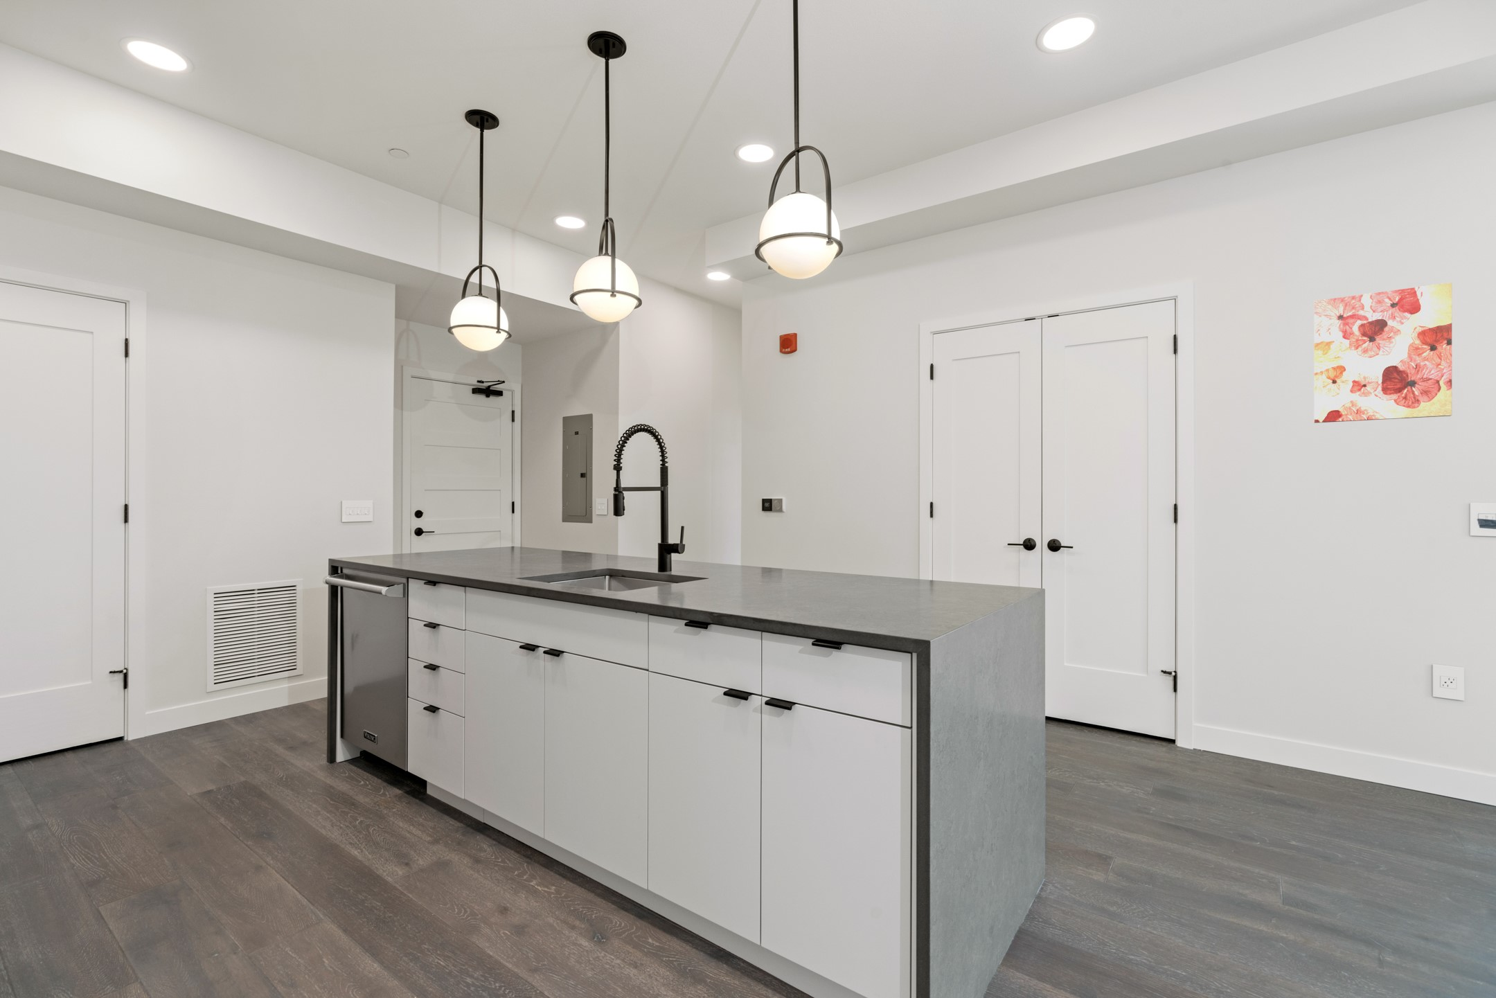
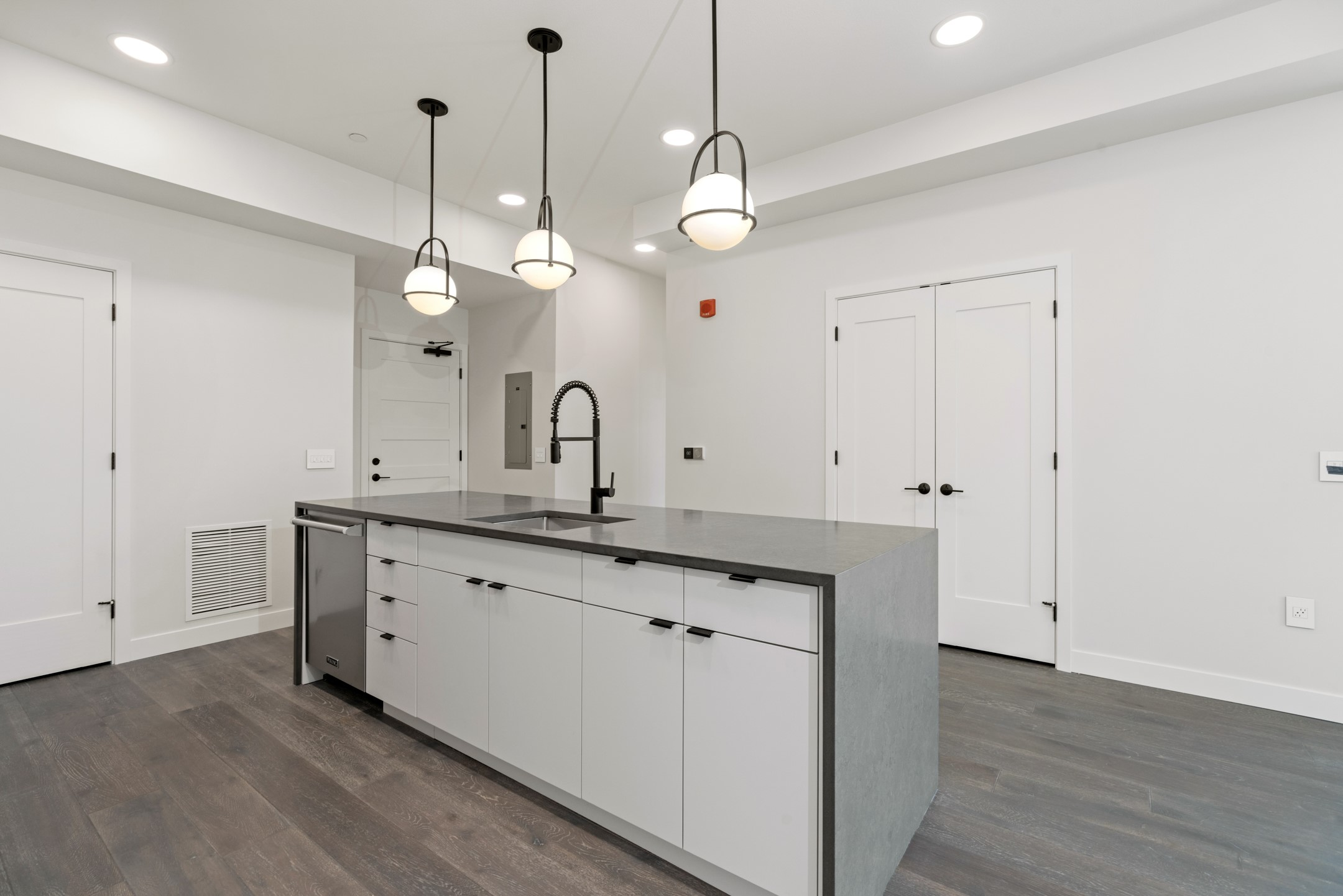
- wall art [1313,282,1453,424]
